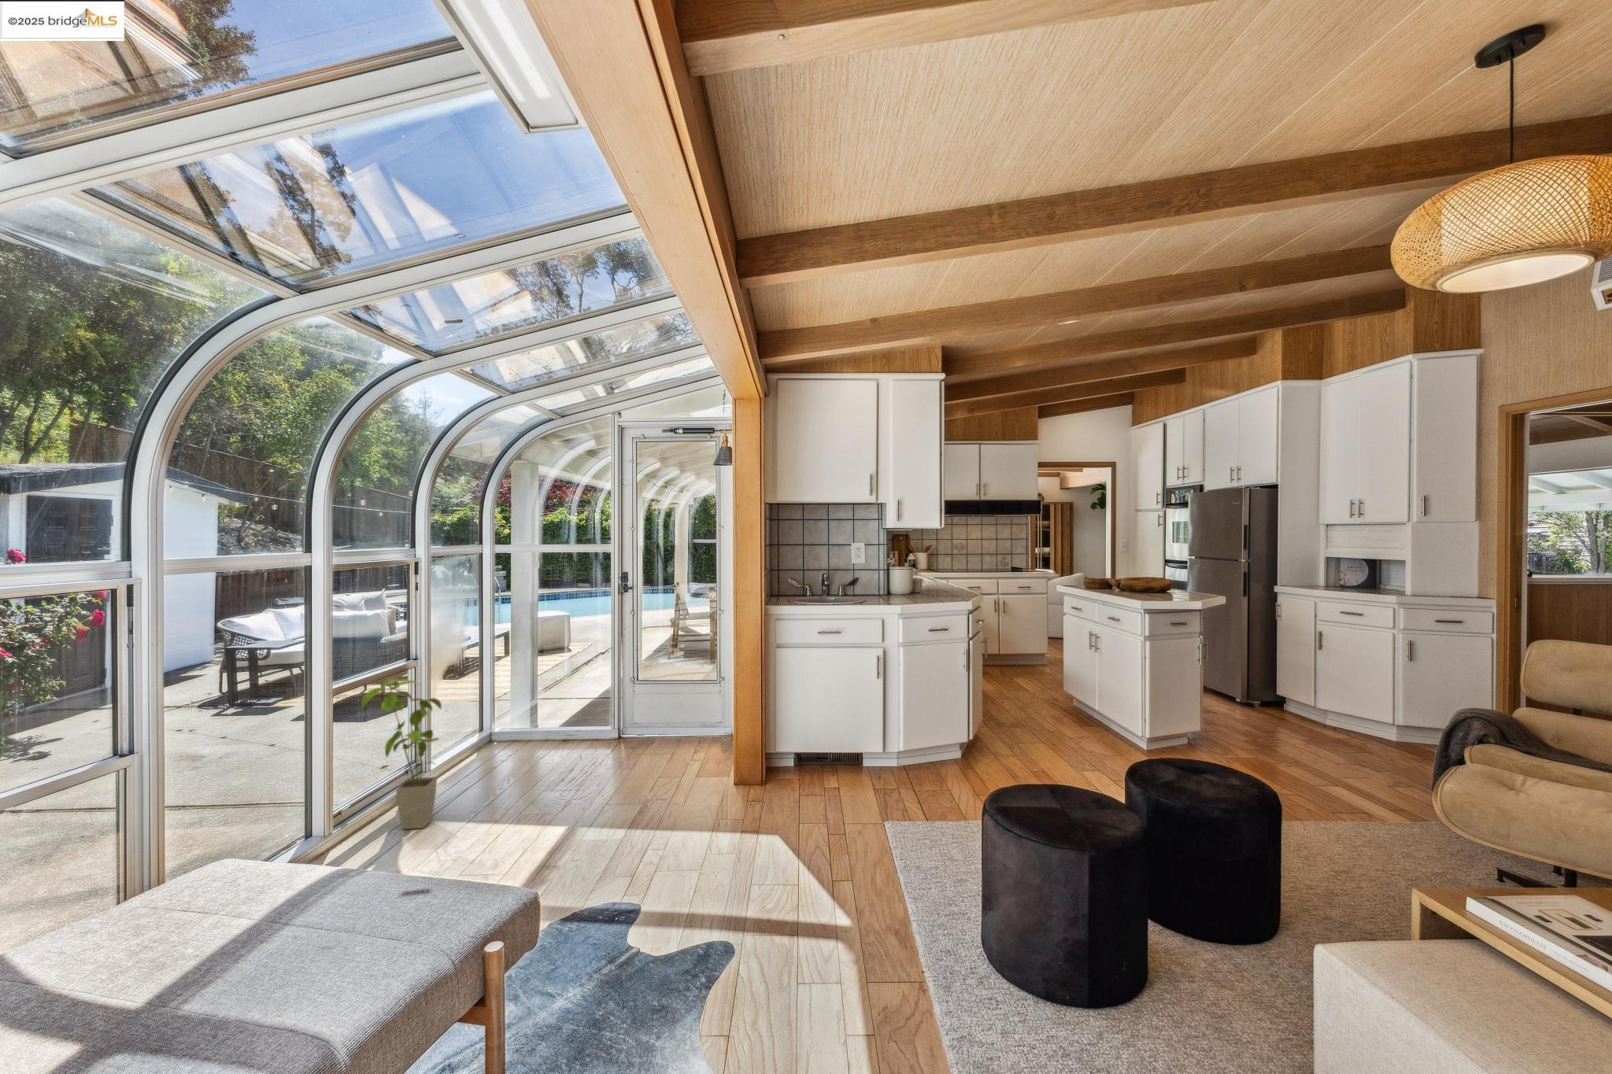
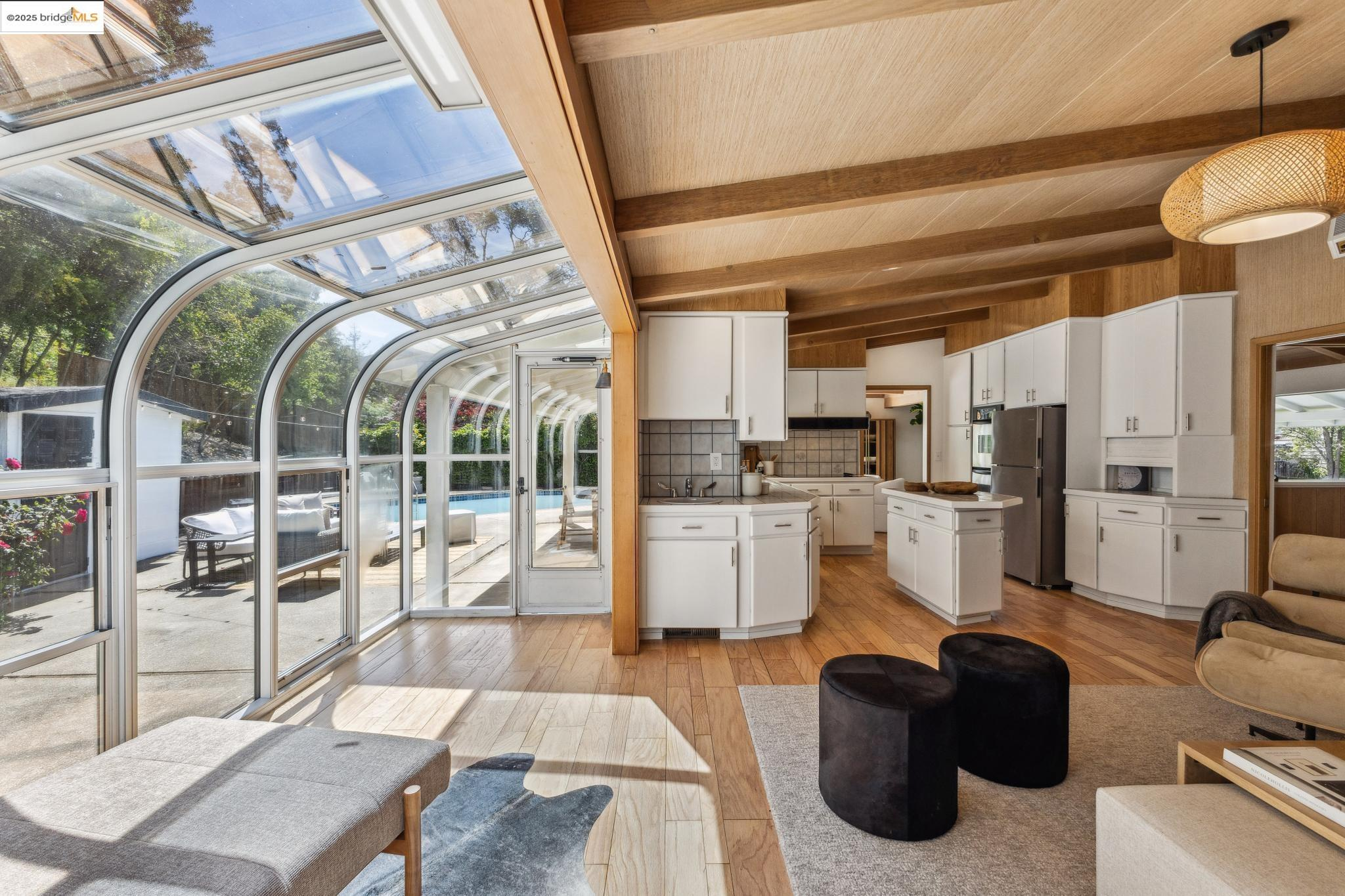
- house plant [361,678,442,831]
